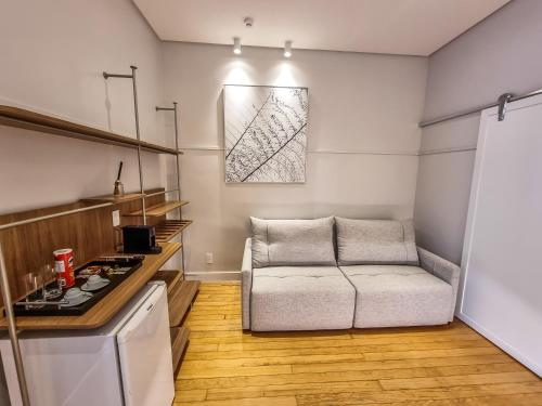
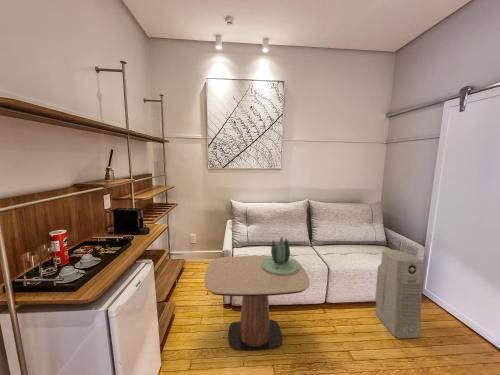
+ side table [203,255,311,351]
+ succulent plant [261,236,299,276]
+ air purifier [374,248,424,339]
